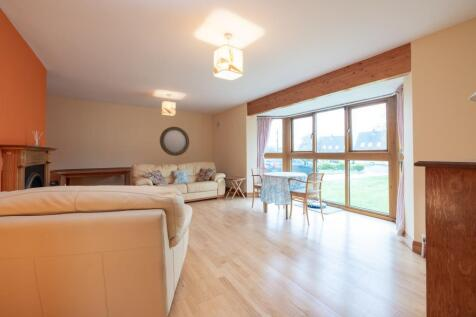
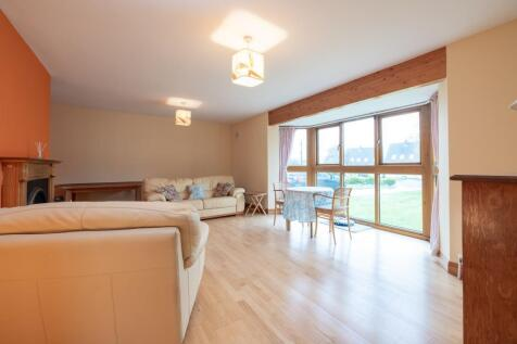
- home mirror [159,126,190,157]
